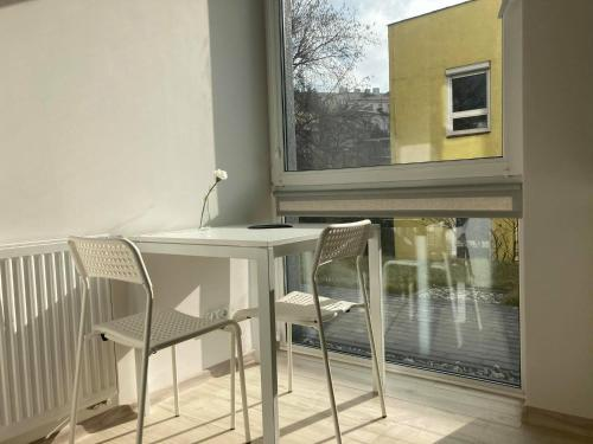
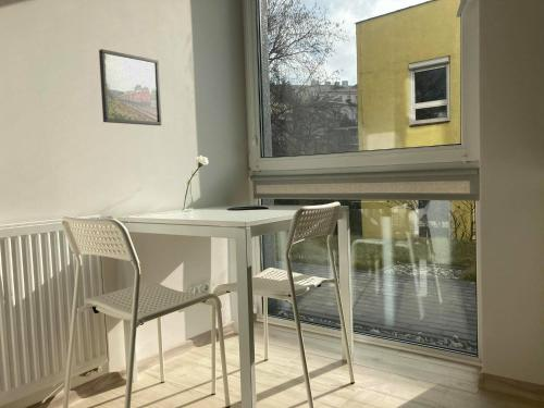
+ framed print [98,48,162,126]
